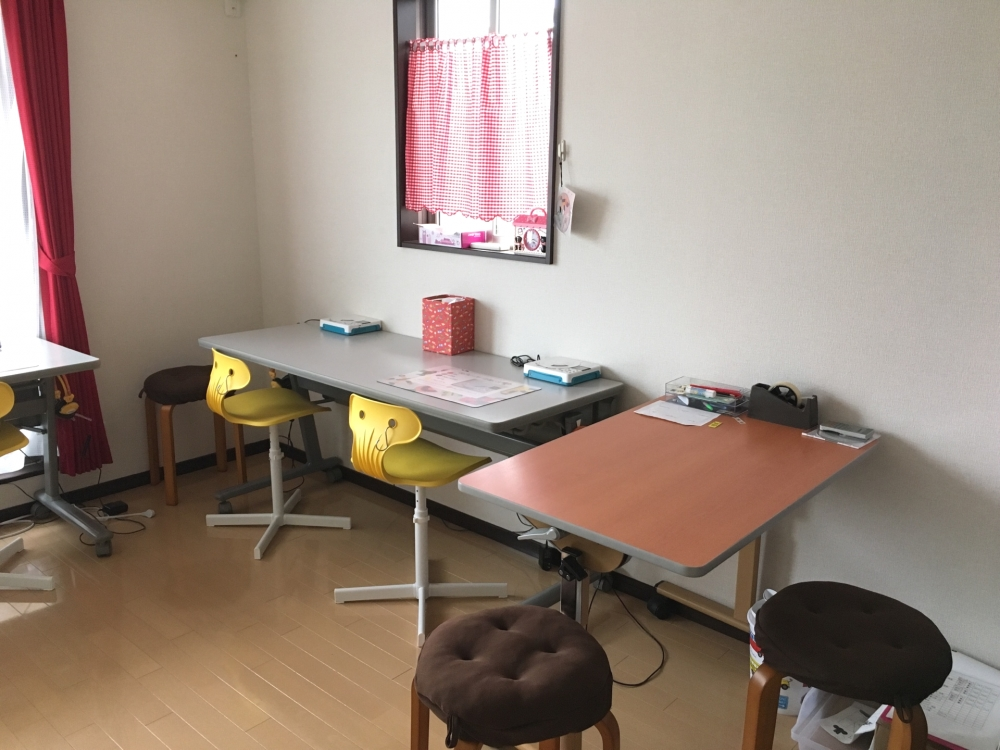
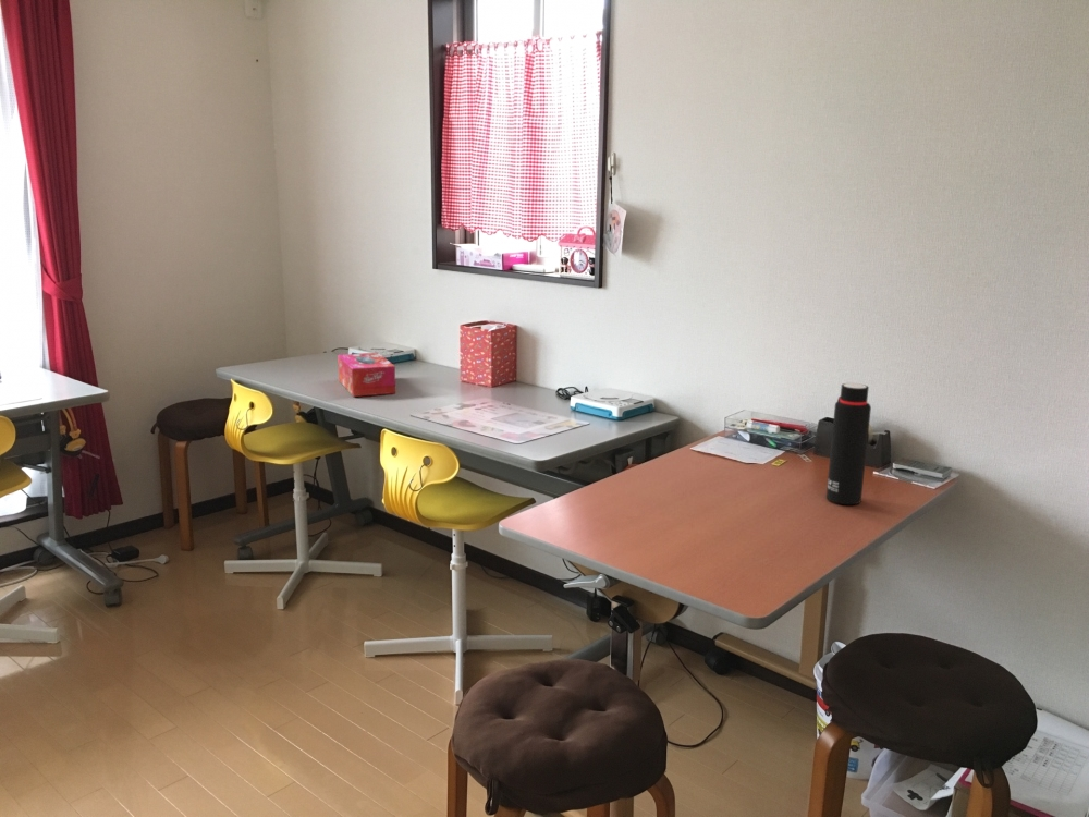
+ tissue box [337,352,396,398]
+ water bottle [825,382,872,505]
